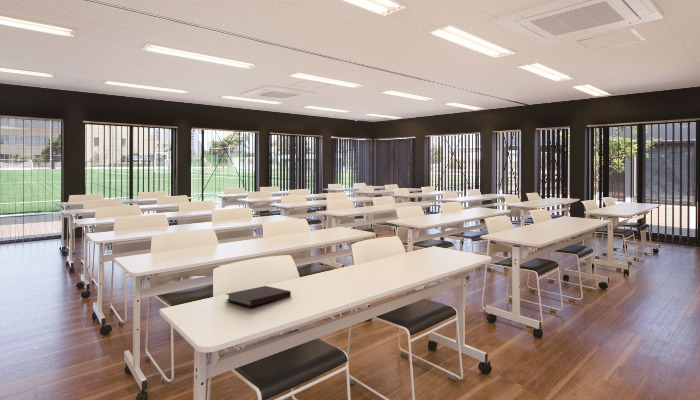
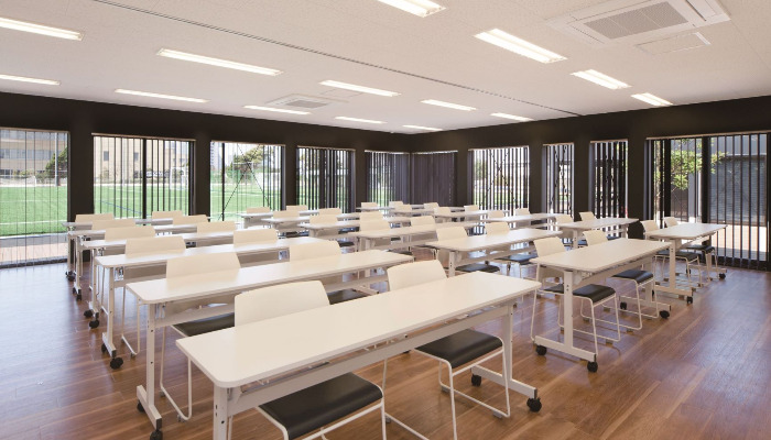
- notebook [225,285,292,307]
